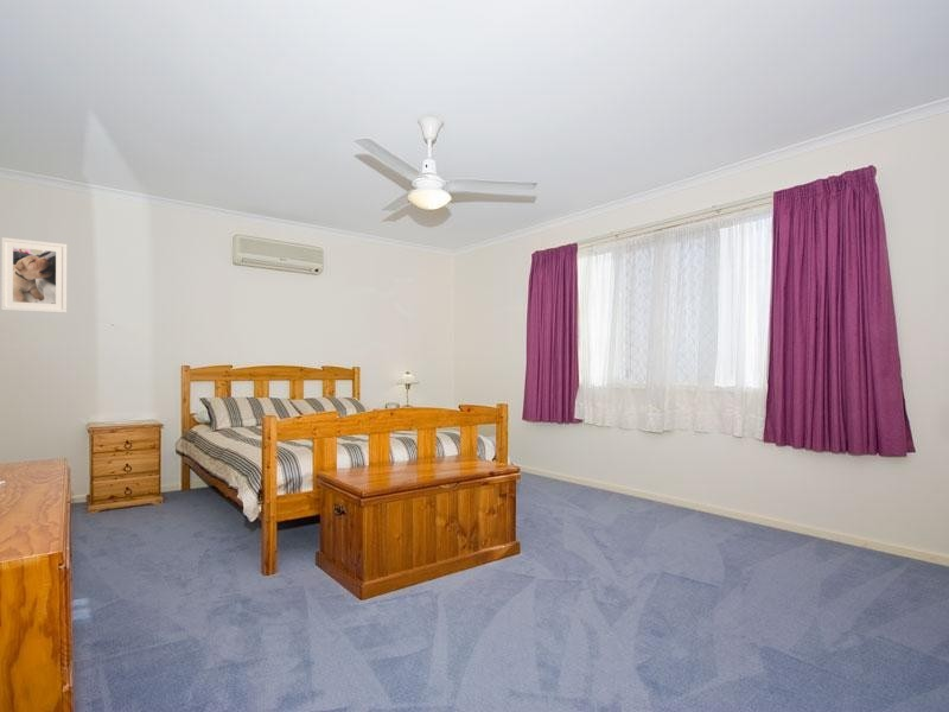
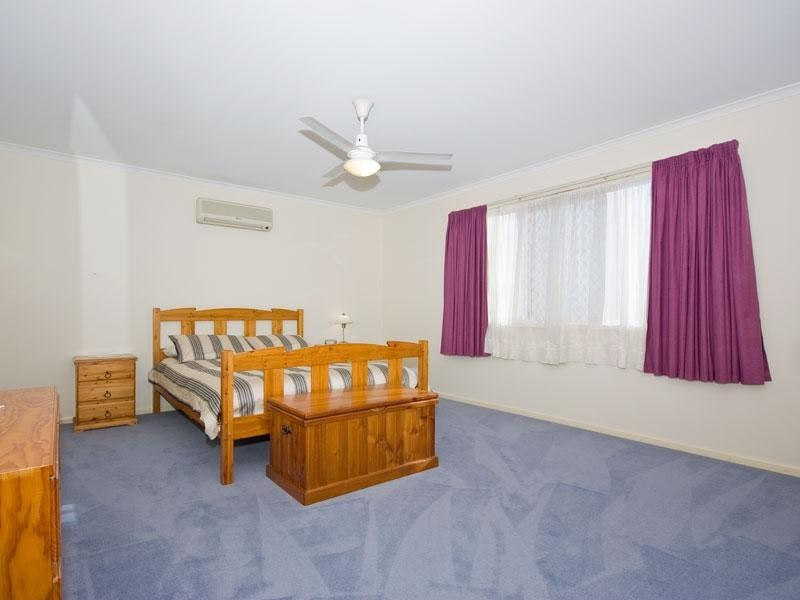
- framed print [0,236,68,314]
